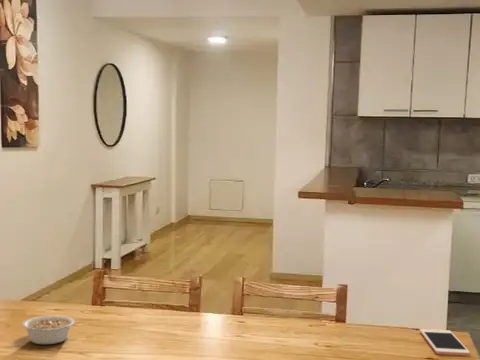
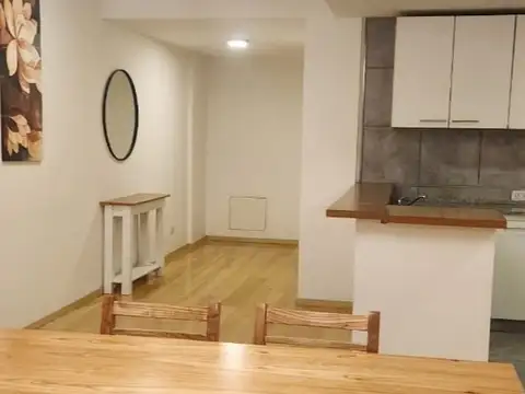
- legume [21,314,76,345]
- cell phone [419,328,471,357]
